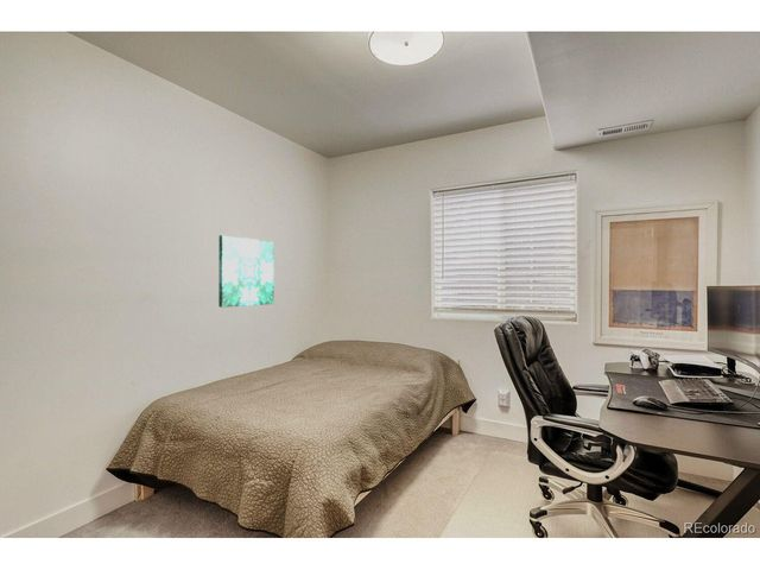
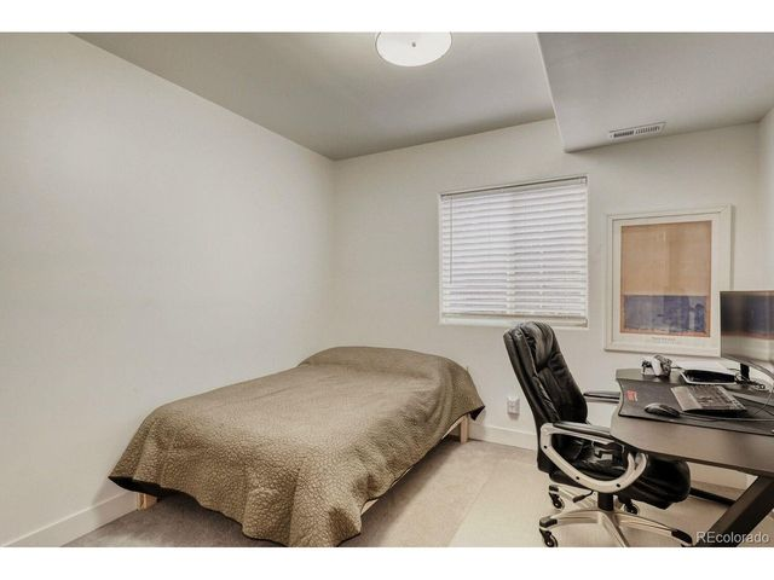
- wall art [217,234,276,309]
